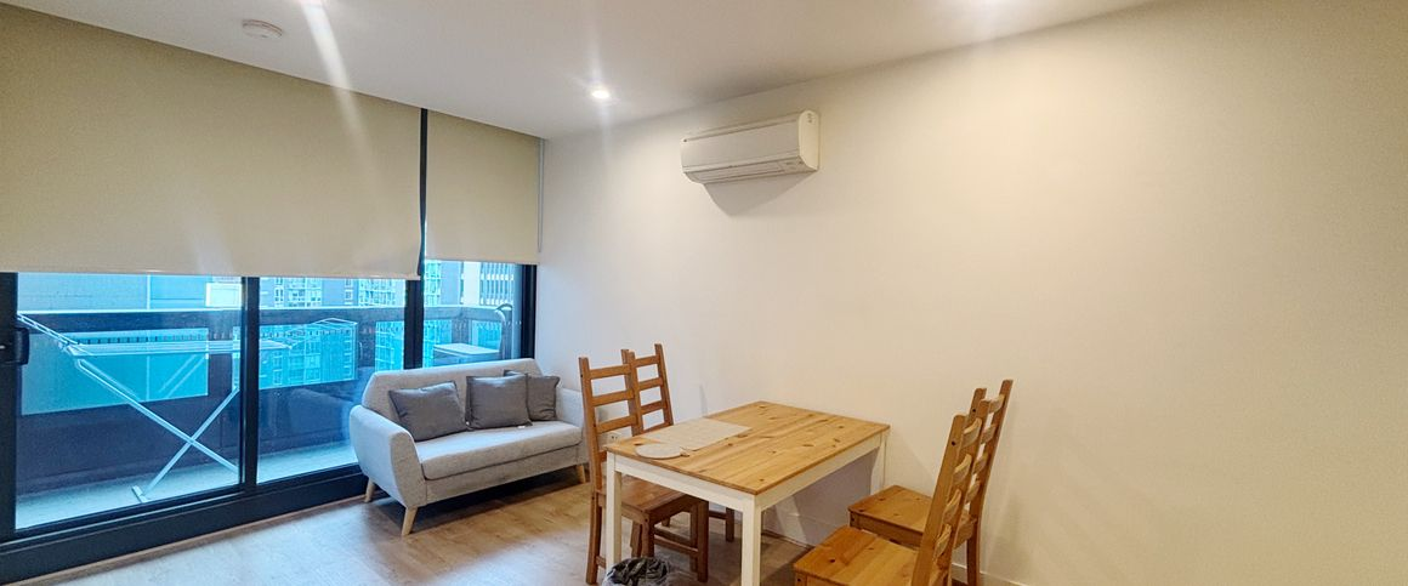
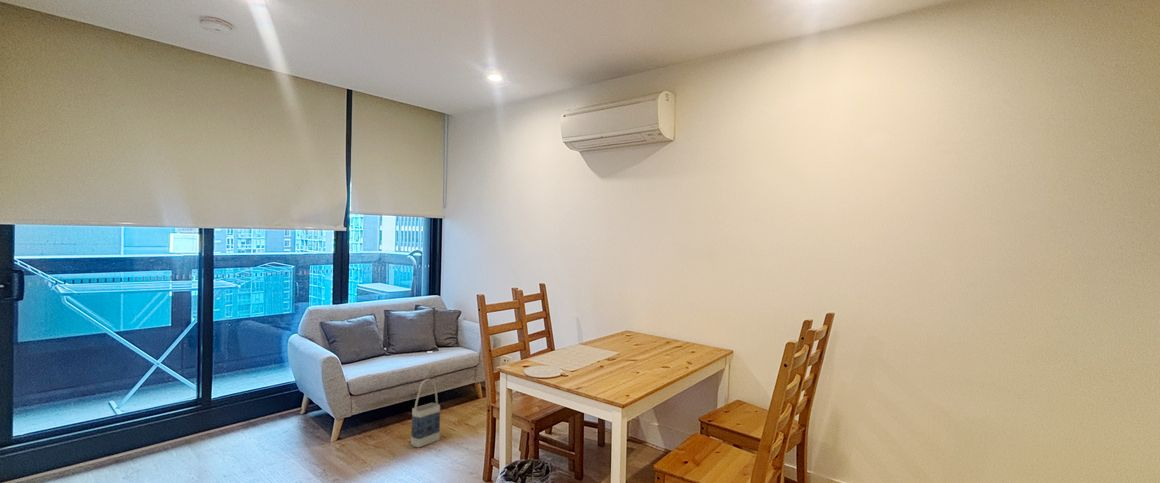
+ bag [410,378,441,448]
